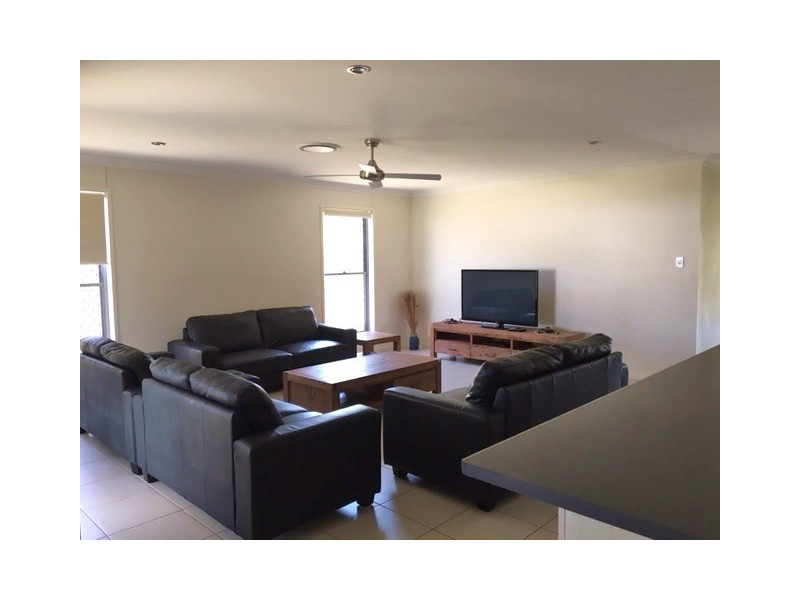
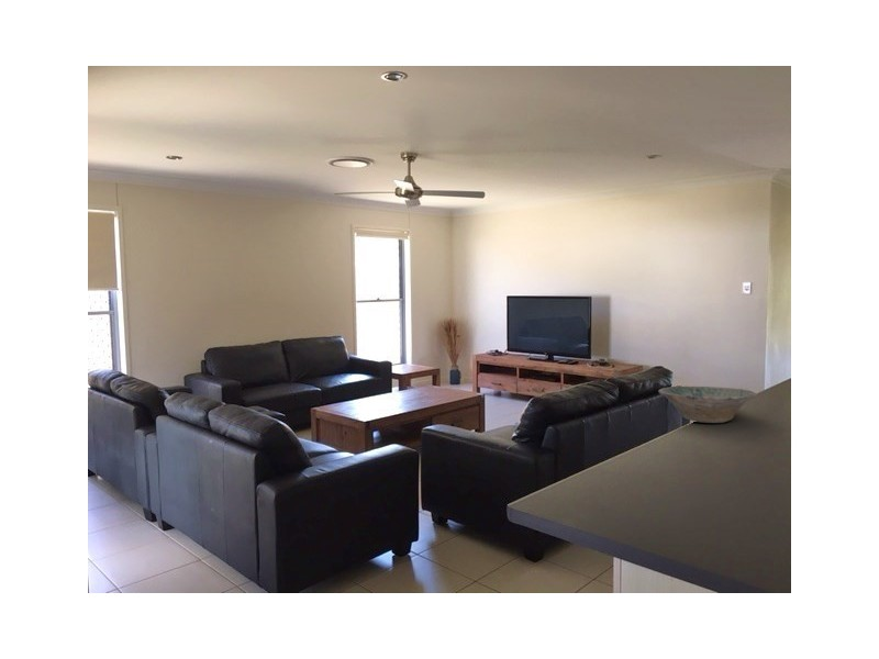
+ bowl [657,386,757,424]
